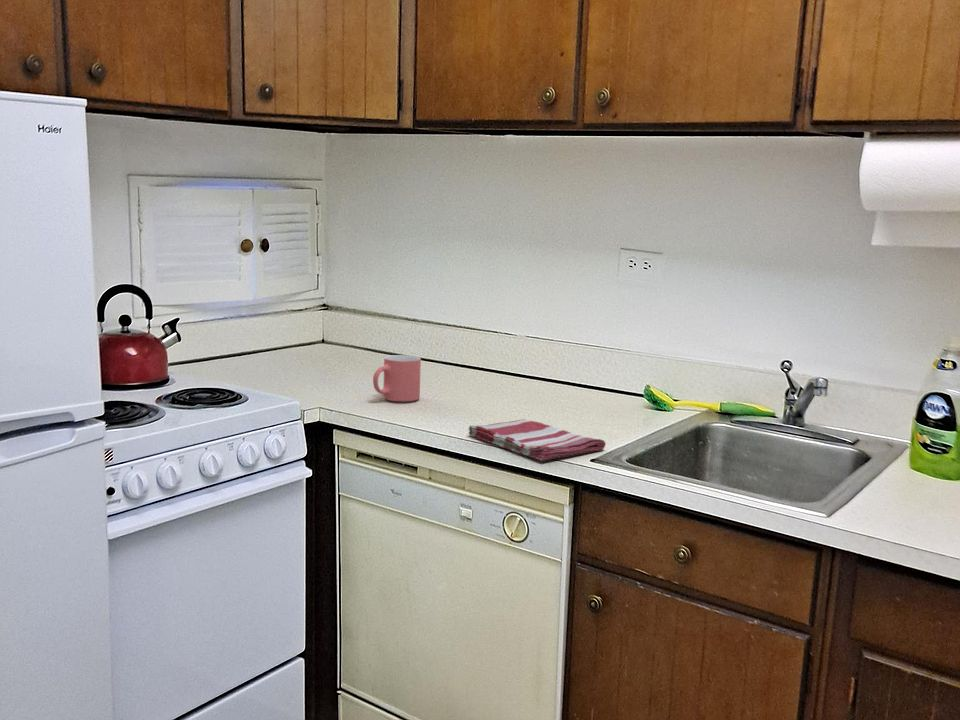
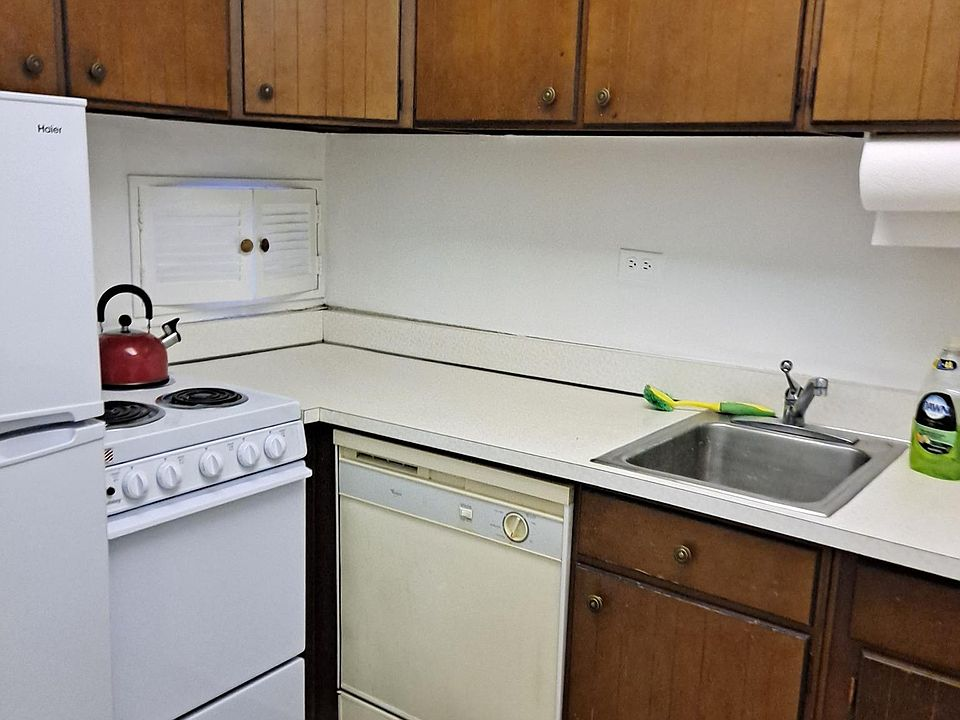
- mug [372,354,422,402]
- dish towel [467,418,607,462]
